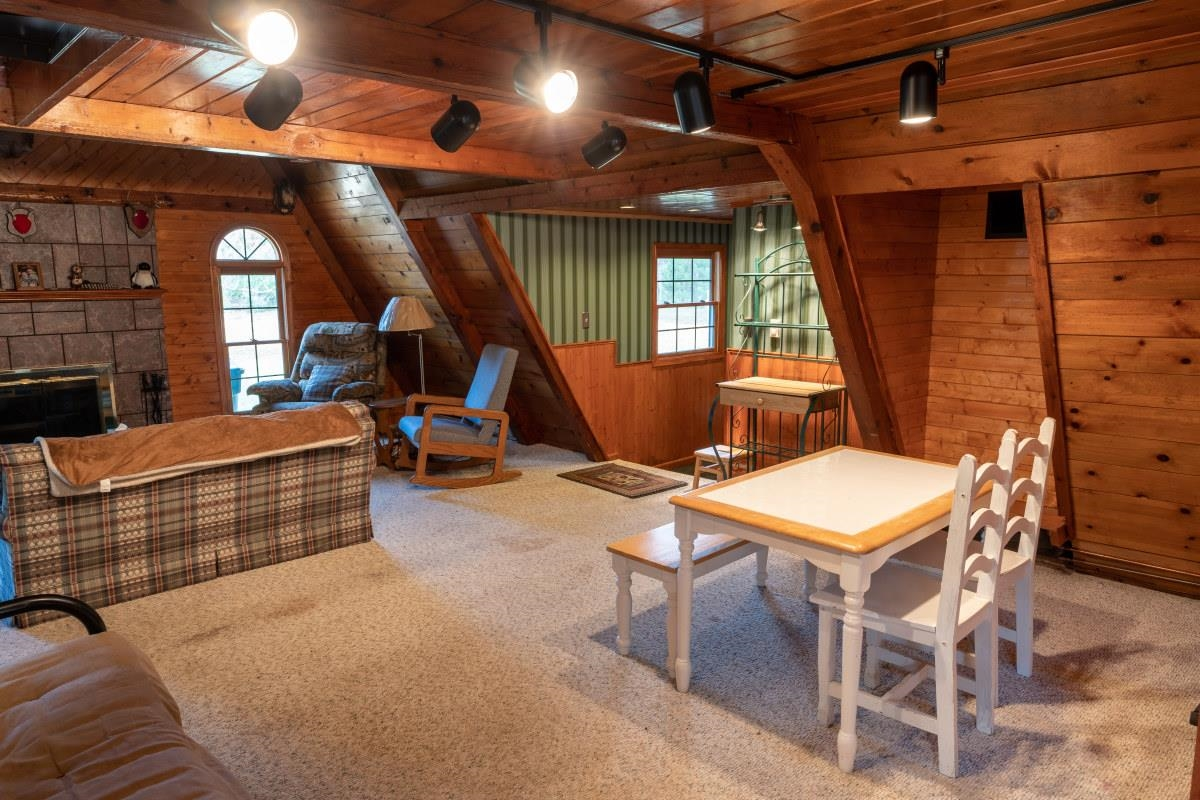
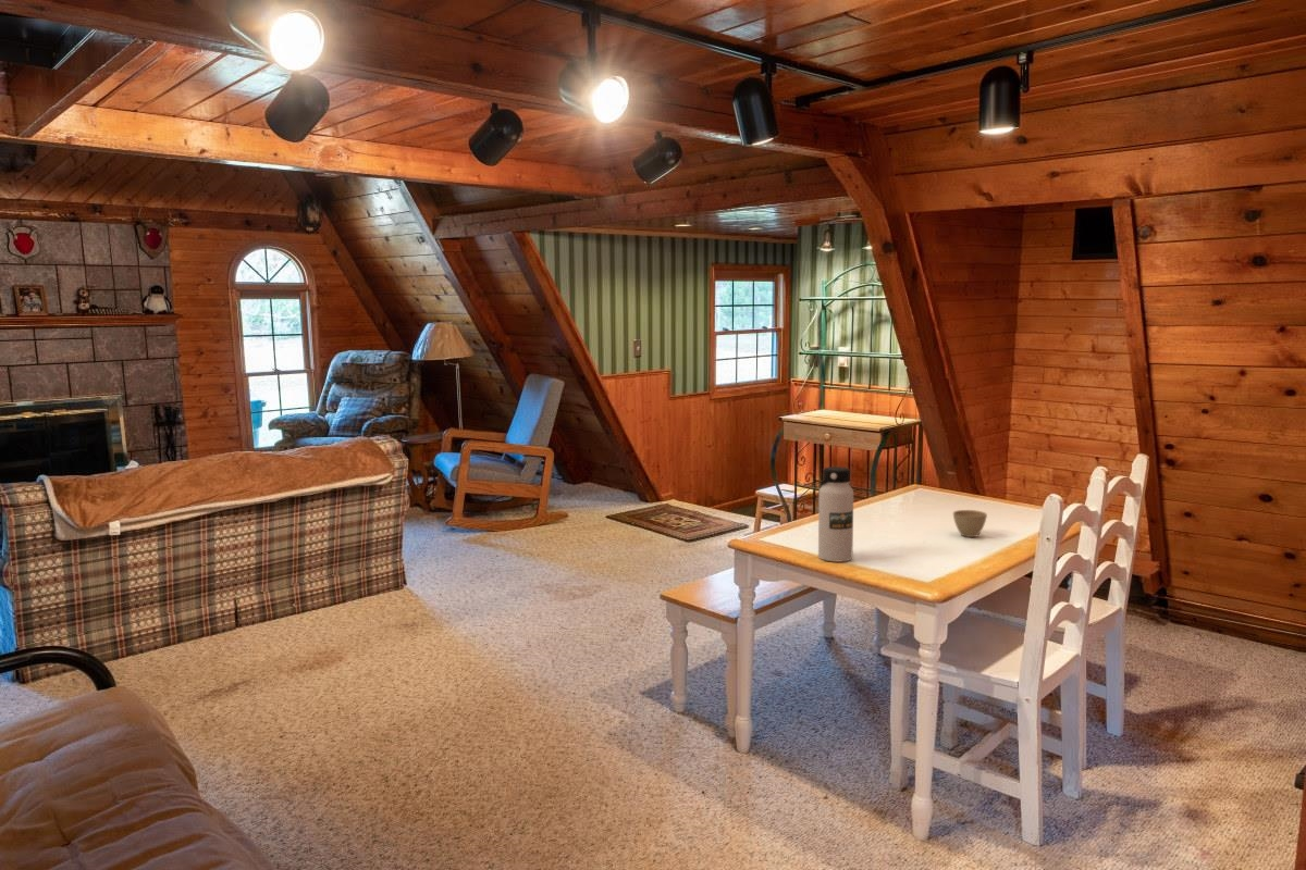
+ flower pot [952,509,988,538]
+ water bottle [817,465,854,562]
